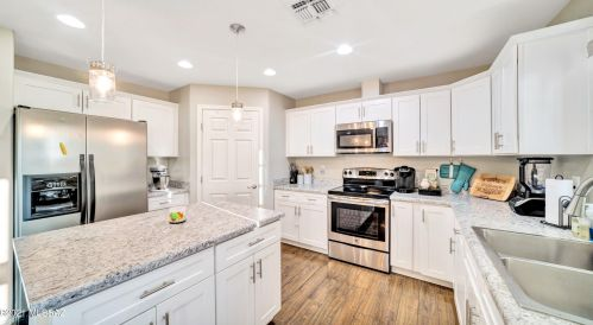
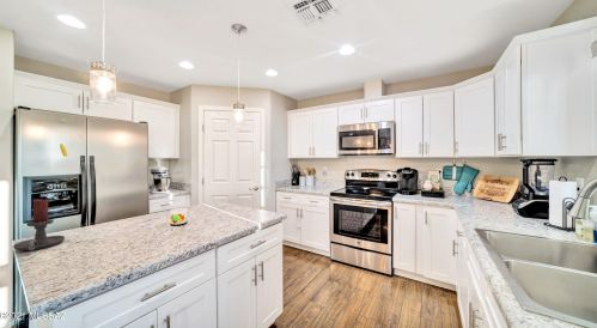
+ candle holder [12,199,66,251]
